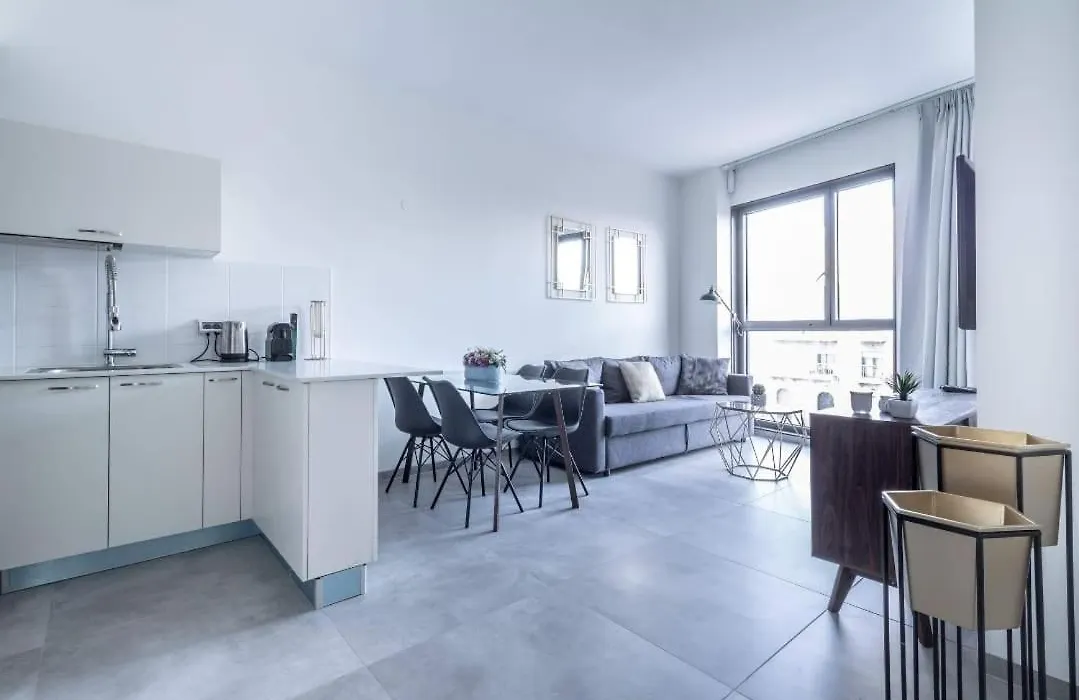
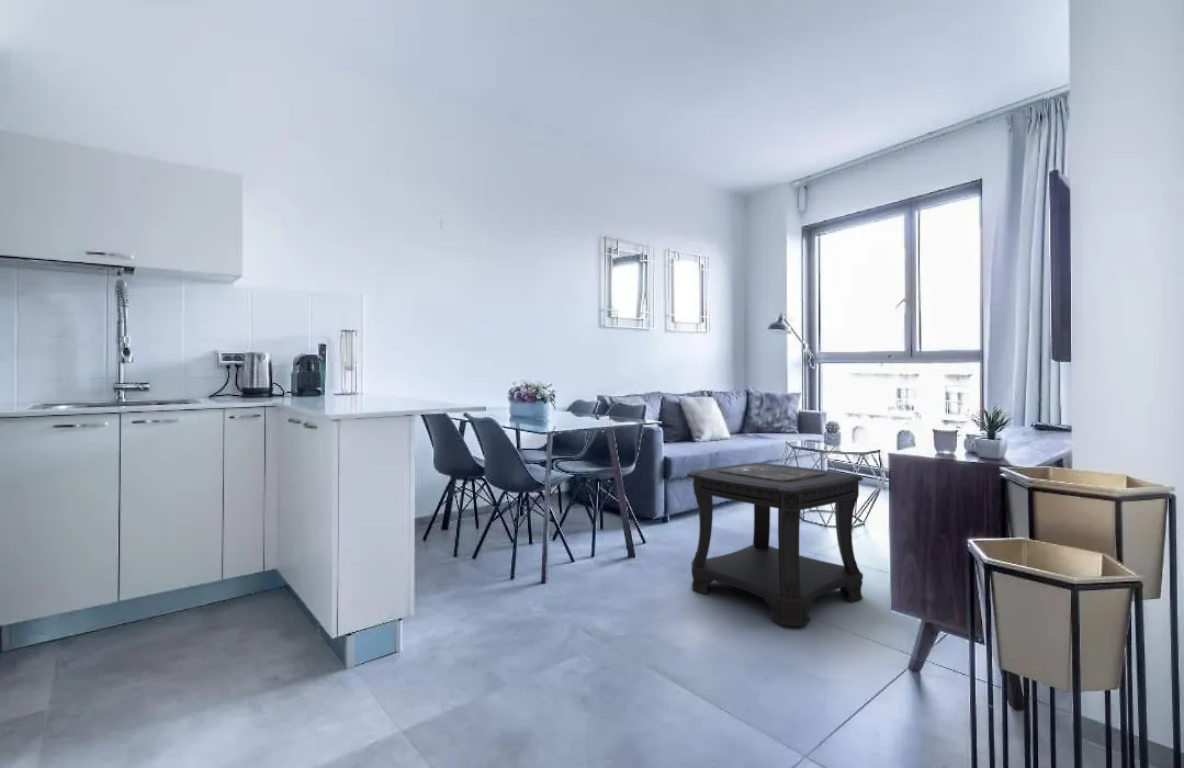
+ side table [686,462,864,628]
